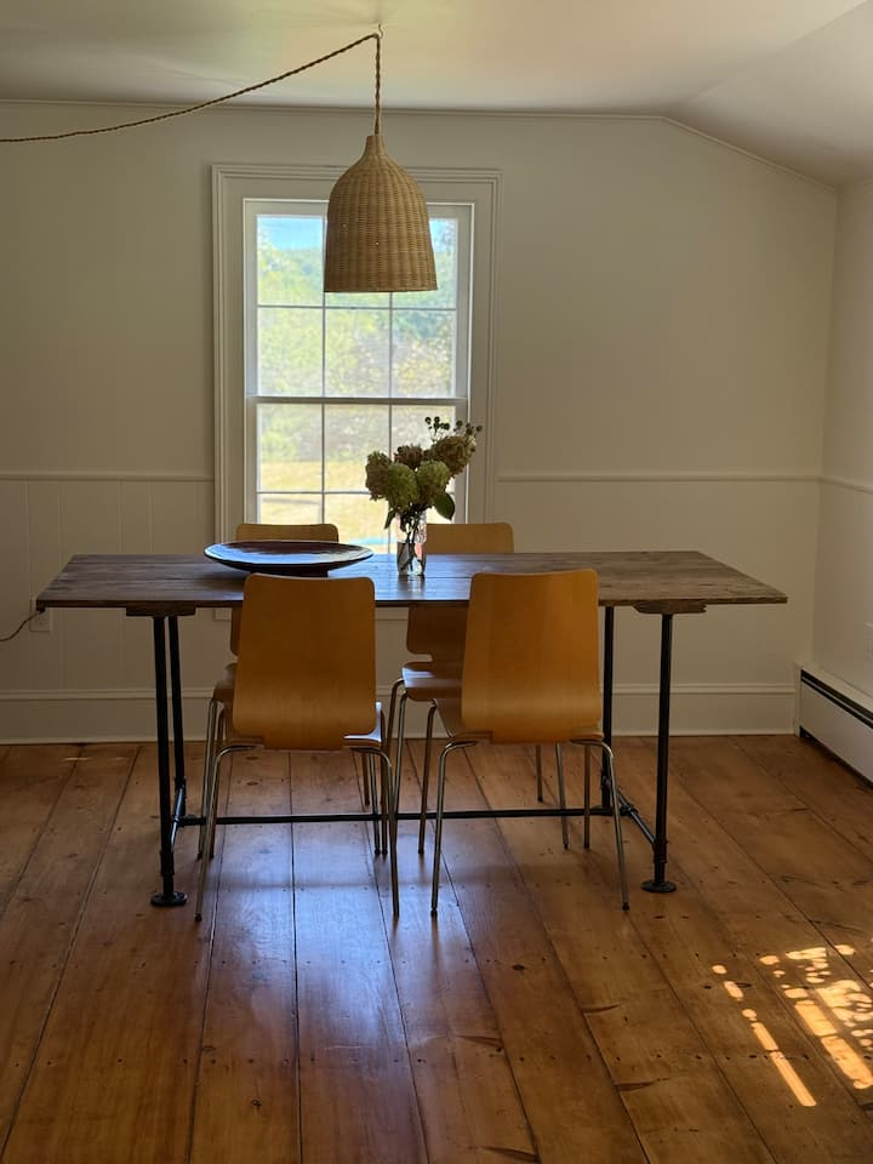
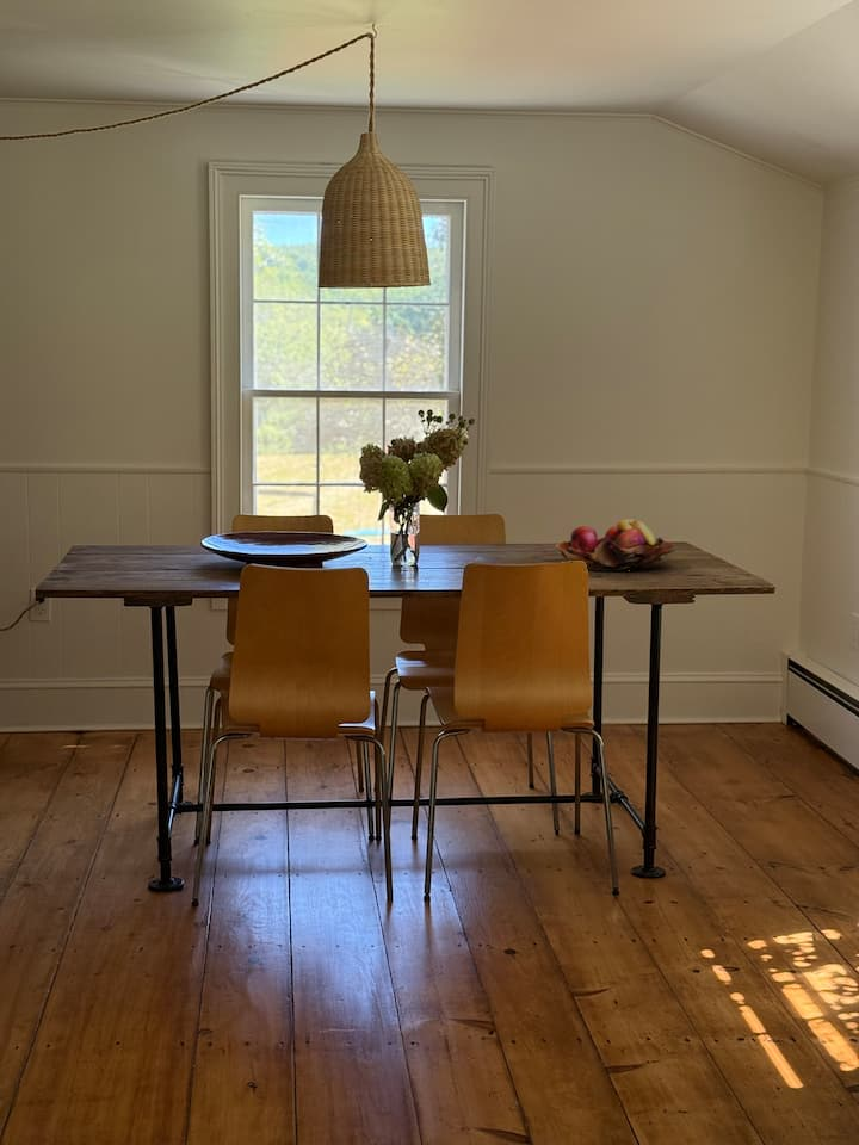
+ fruit basket [554,519,676,571]
